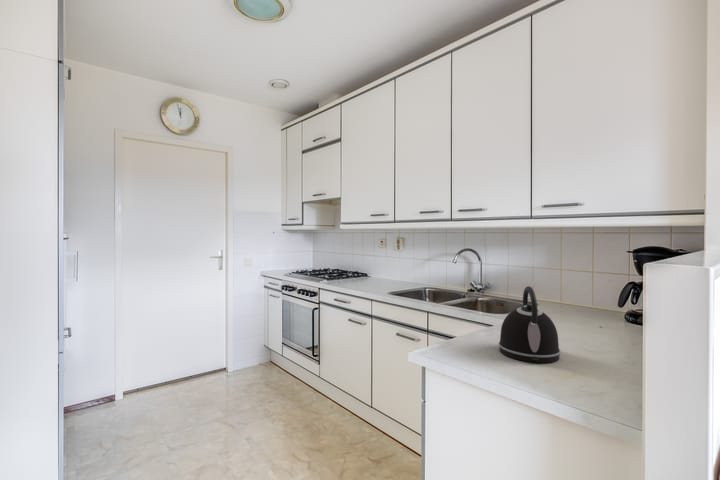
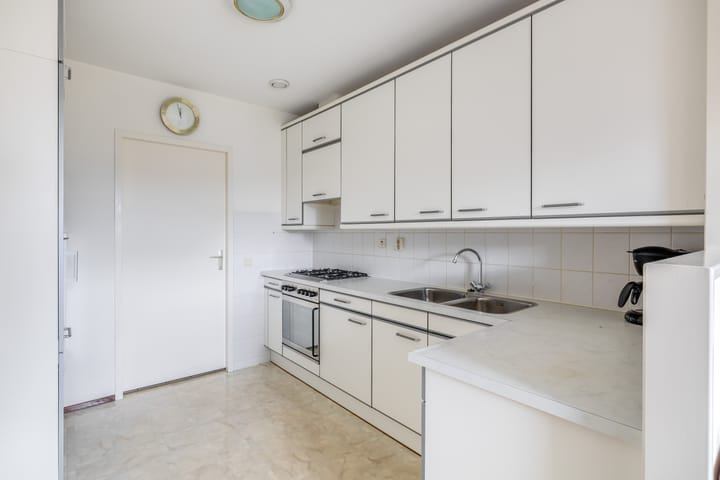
- kettle [497,285,562,364]
